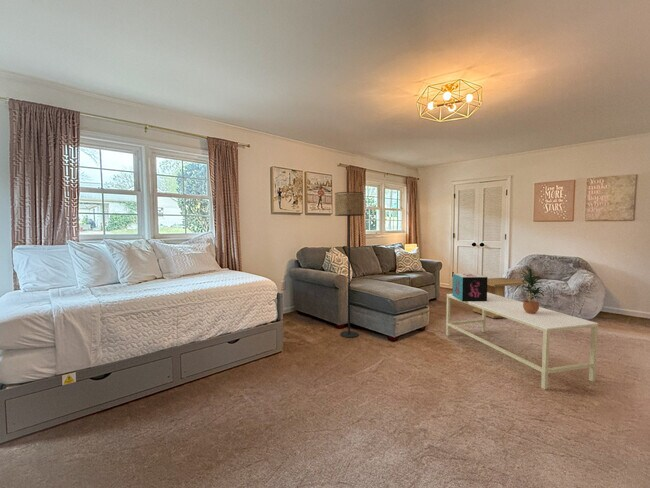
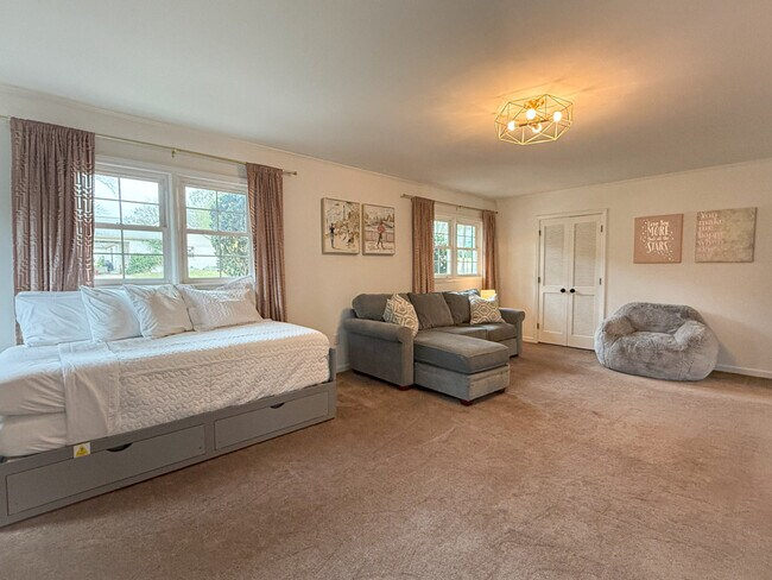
- decorative box [452,272,488,301]
- coffee table [445,292,599,391]
- potted plant [519,267,545,314]
- floor lamp [334,191,364,339]
- side table [472,277,528,319]
